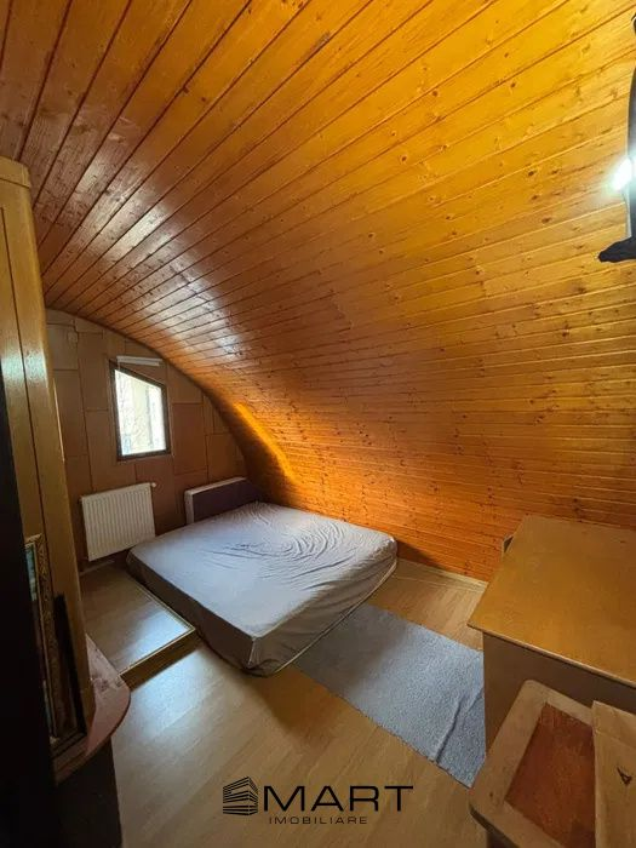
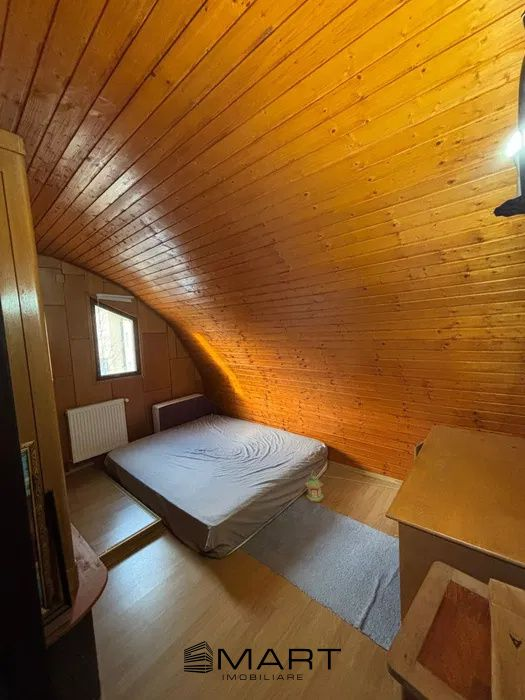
+ lantern [302,470,326,503]
